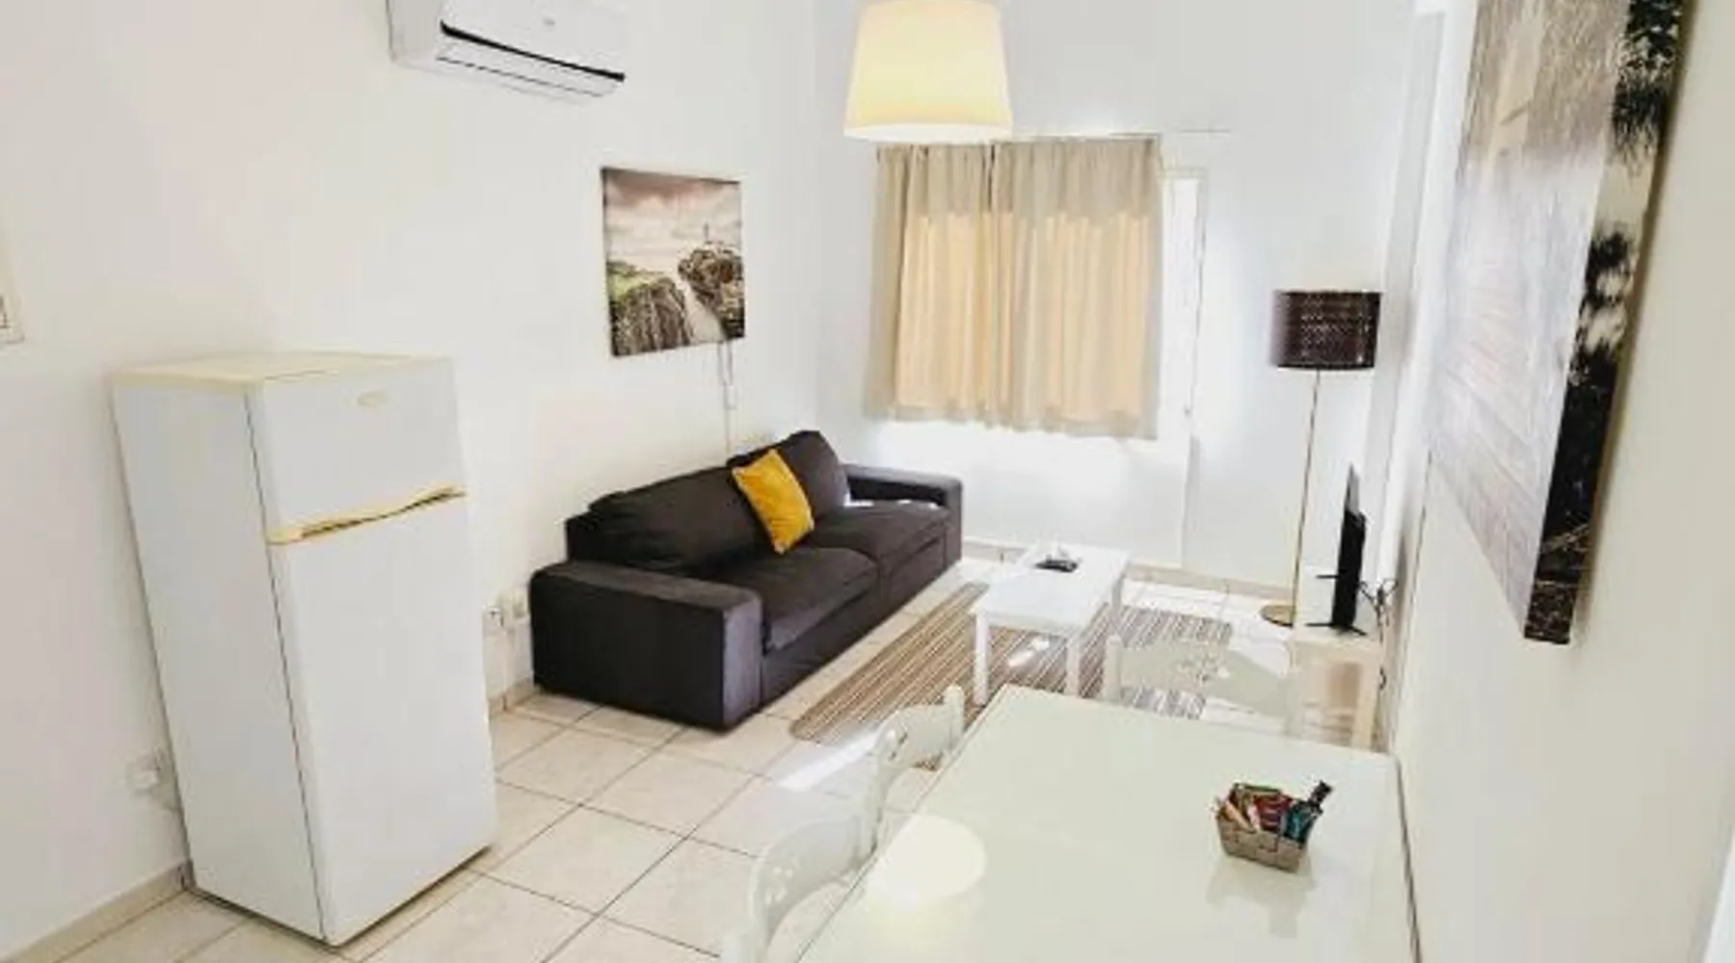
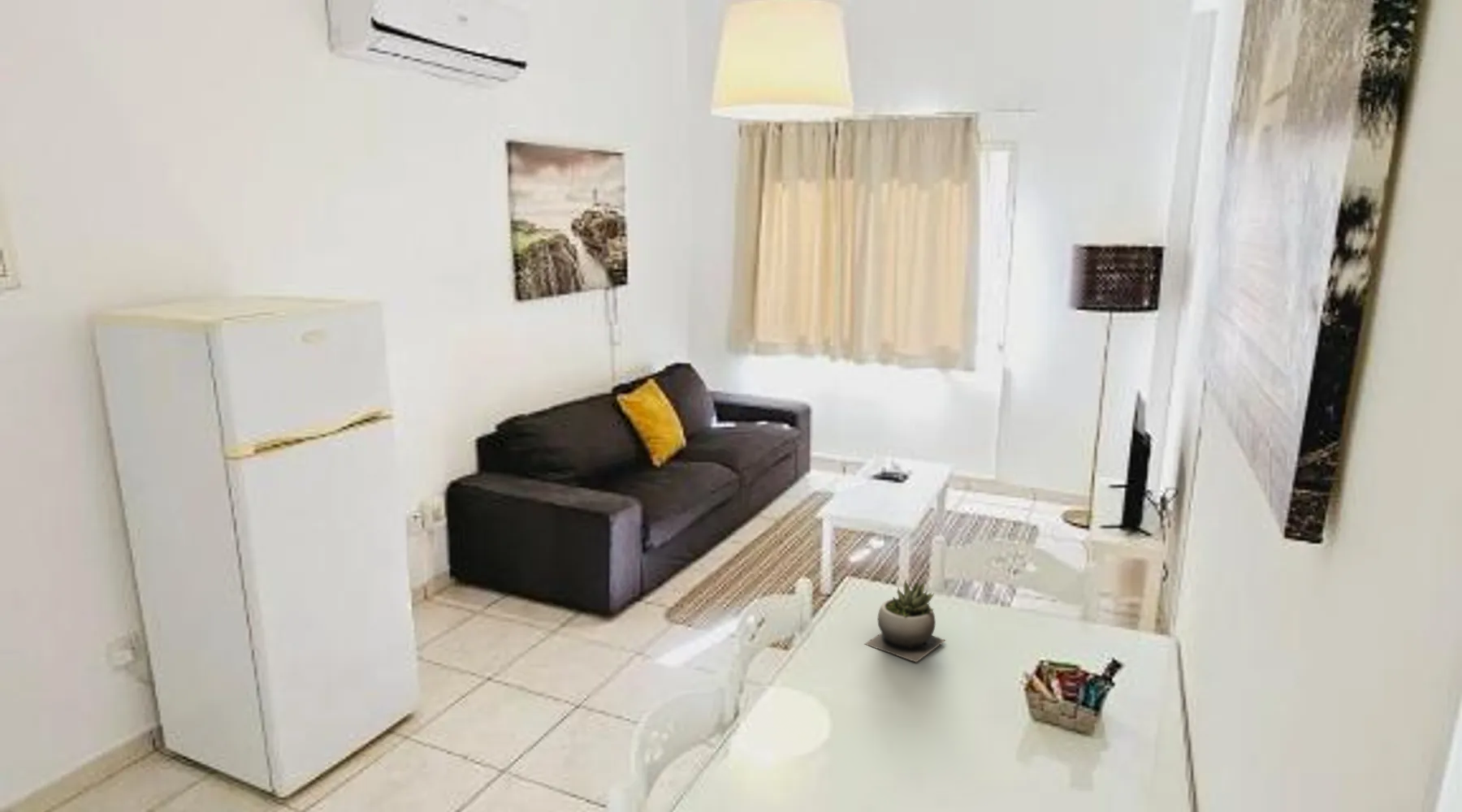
+ succulent plant [864,578,947,663]
